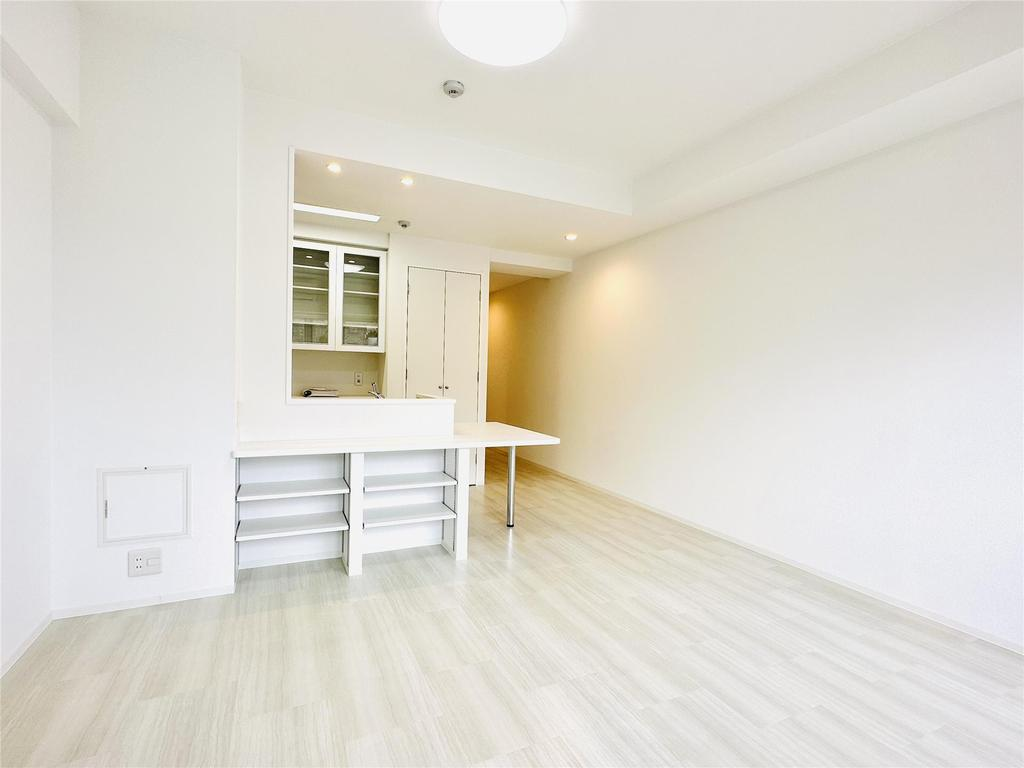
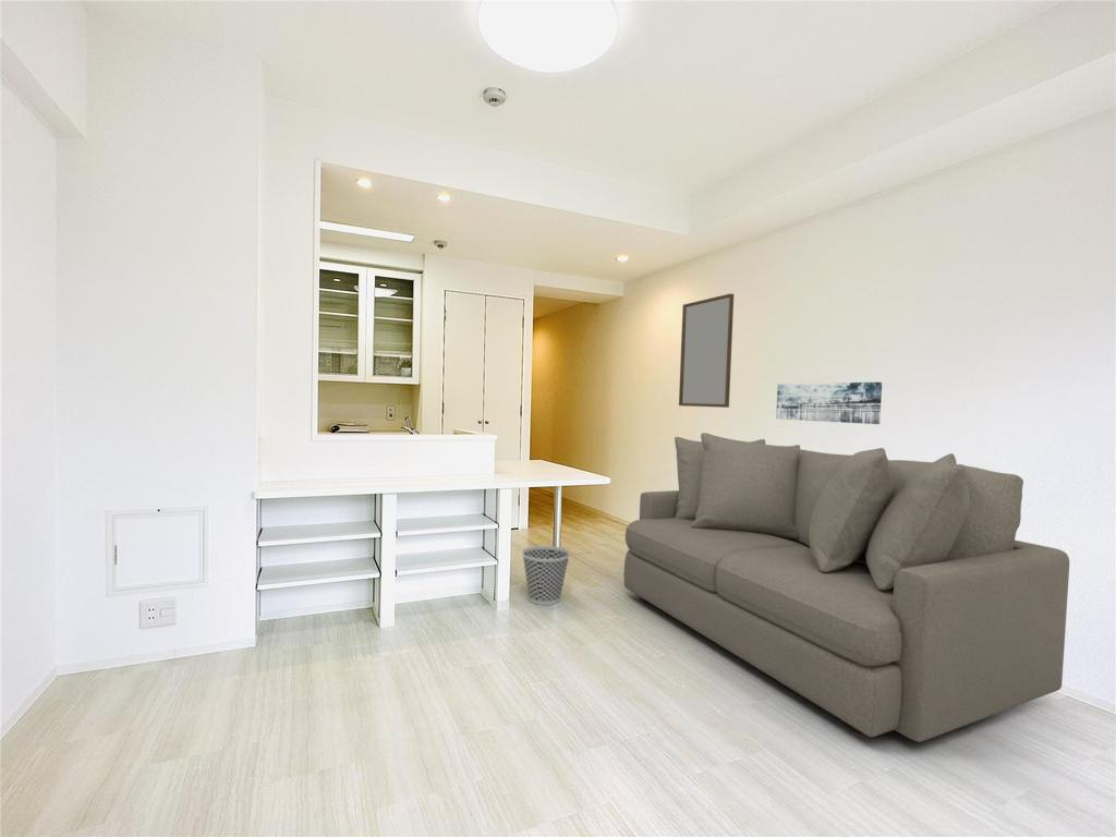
+ wall art [775,381,883,425]
+ wastebasket [521,545,571,606]
+ sofa [623,432,1070,743]
+ home mirror [678,292,735,409]
